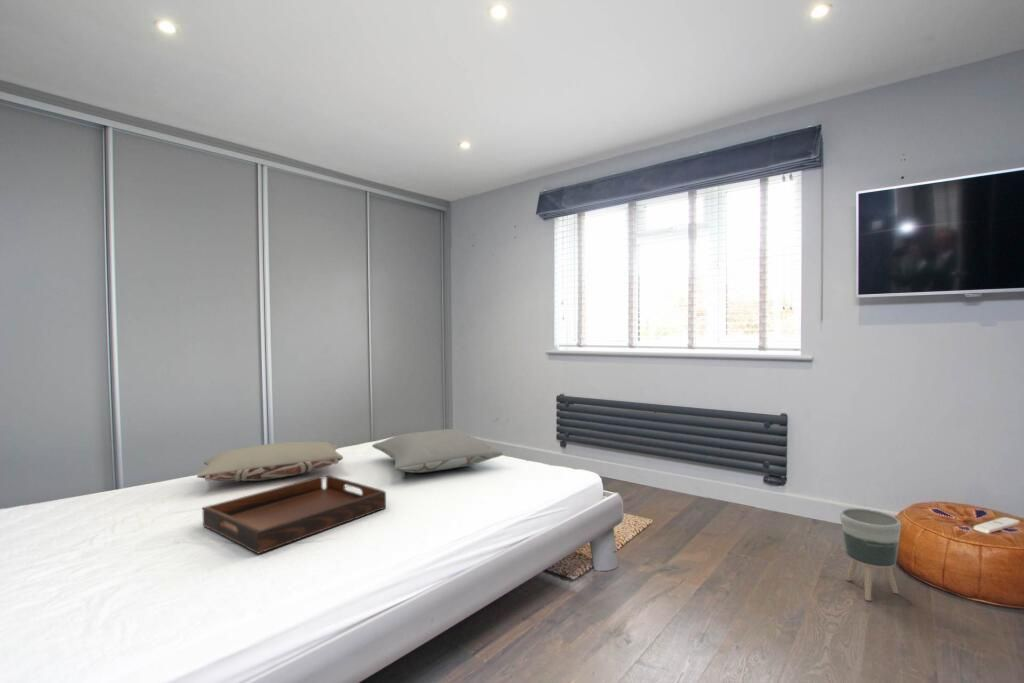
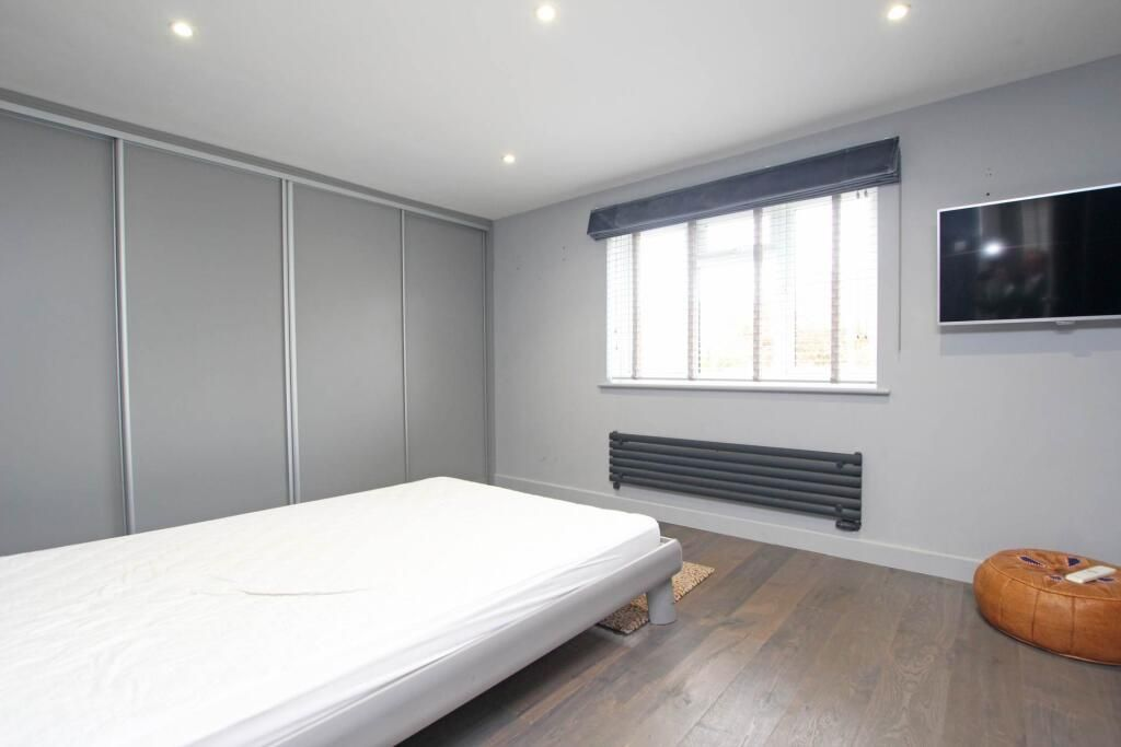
- serving tray [202,474,387,555]
- planter [839,507,902,602]
- pillow [371,428,504,474]
- pillow [196,440,344,482]
